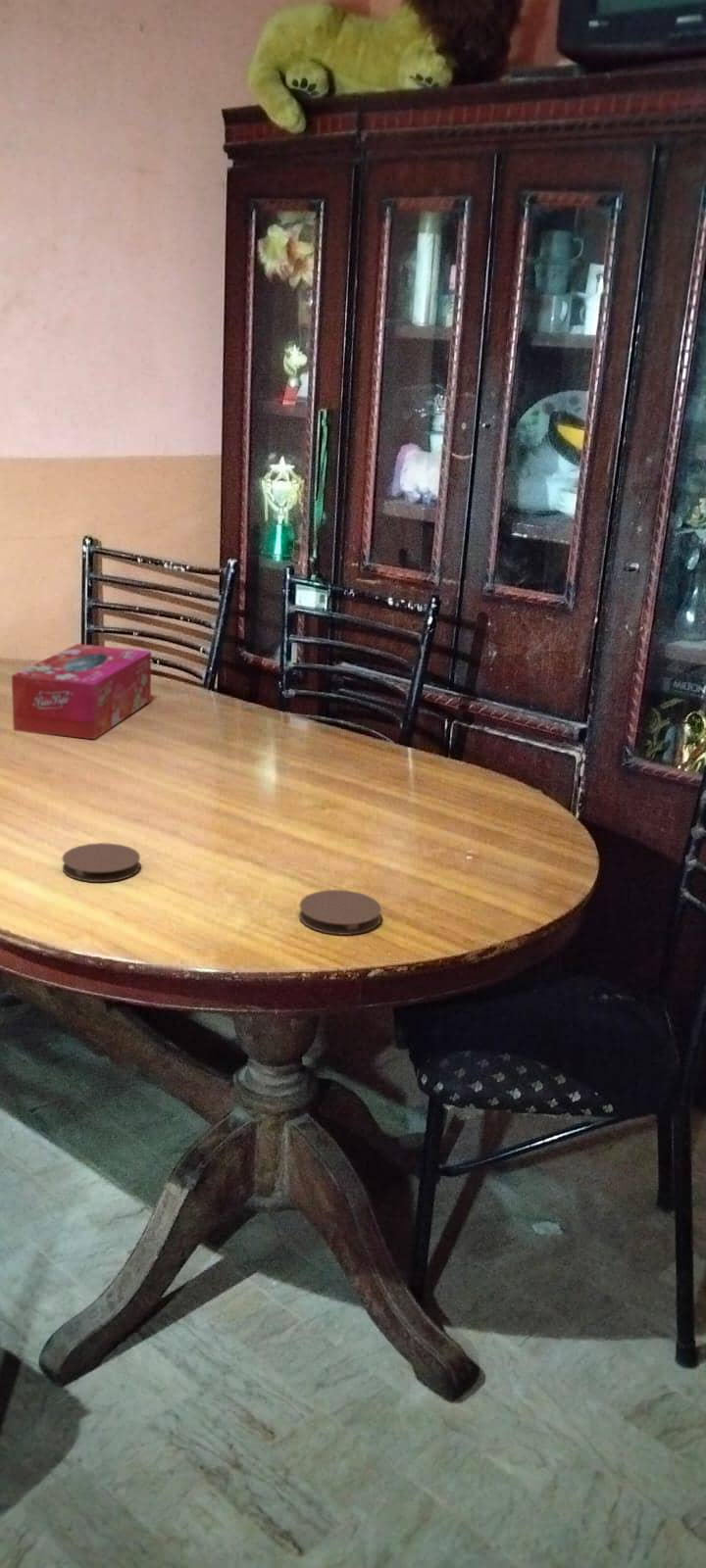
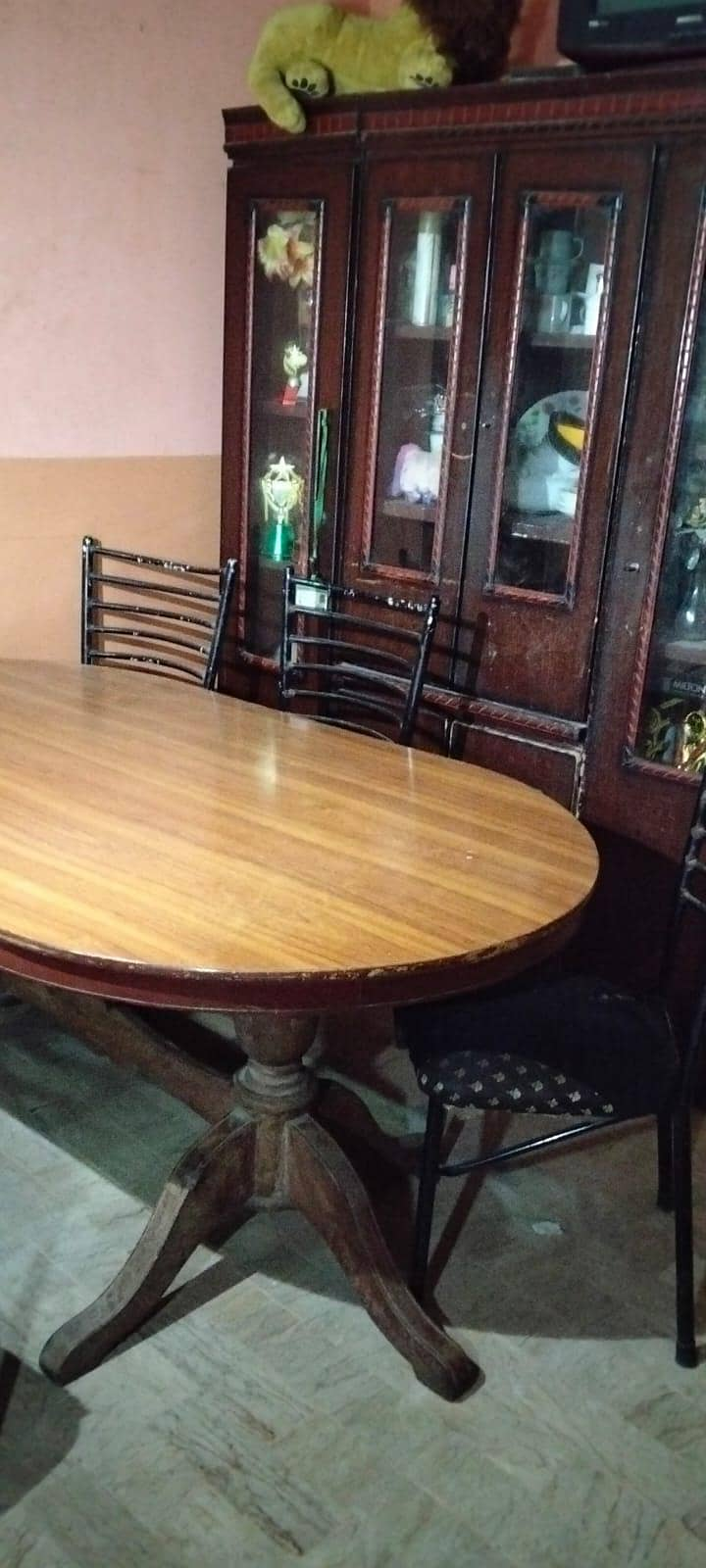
- tissue box [11,643,152,741]
- coaster [62,842,141,883]
- coaster [298,889,382,936]
